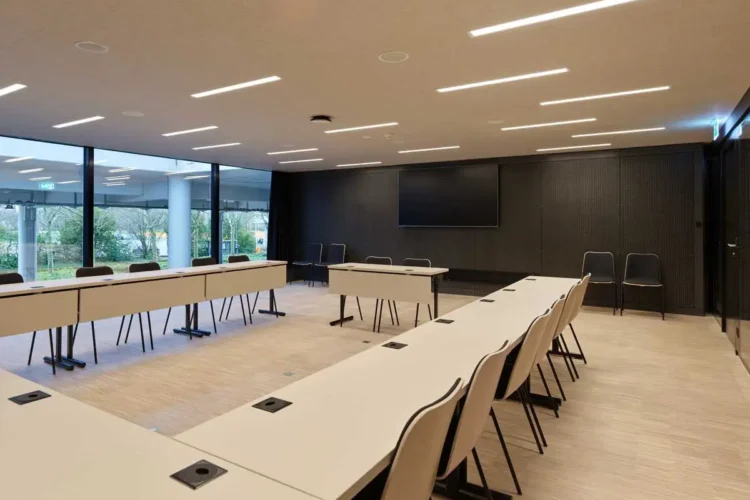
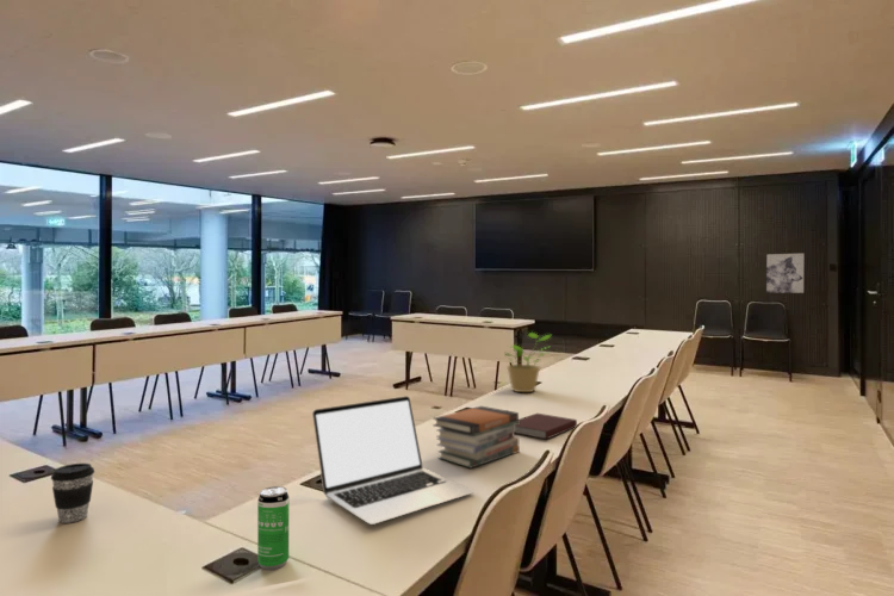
+ book stack [432,405,521,470]
+ wall art [764,252,806,294]
+ potted plant [504,331,553,393]
+ coffee cup [50,462,95,524]
+ beverage can [256,485,290,571]
+ notebook [514,412,578,441]
+ laptop [311,395,474,526]
